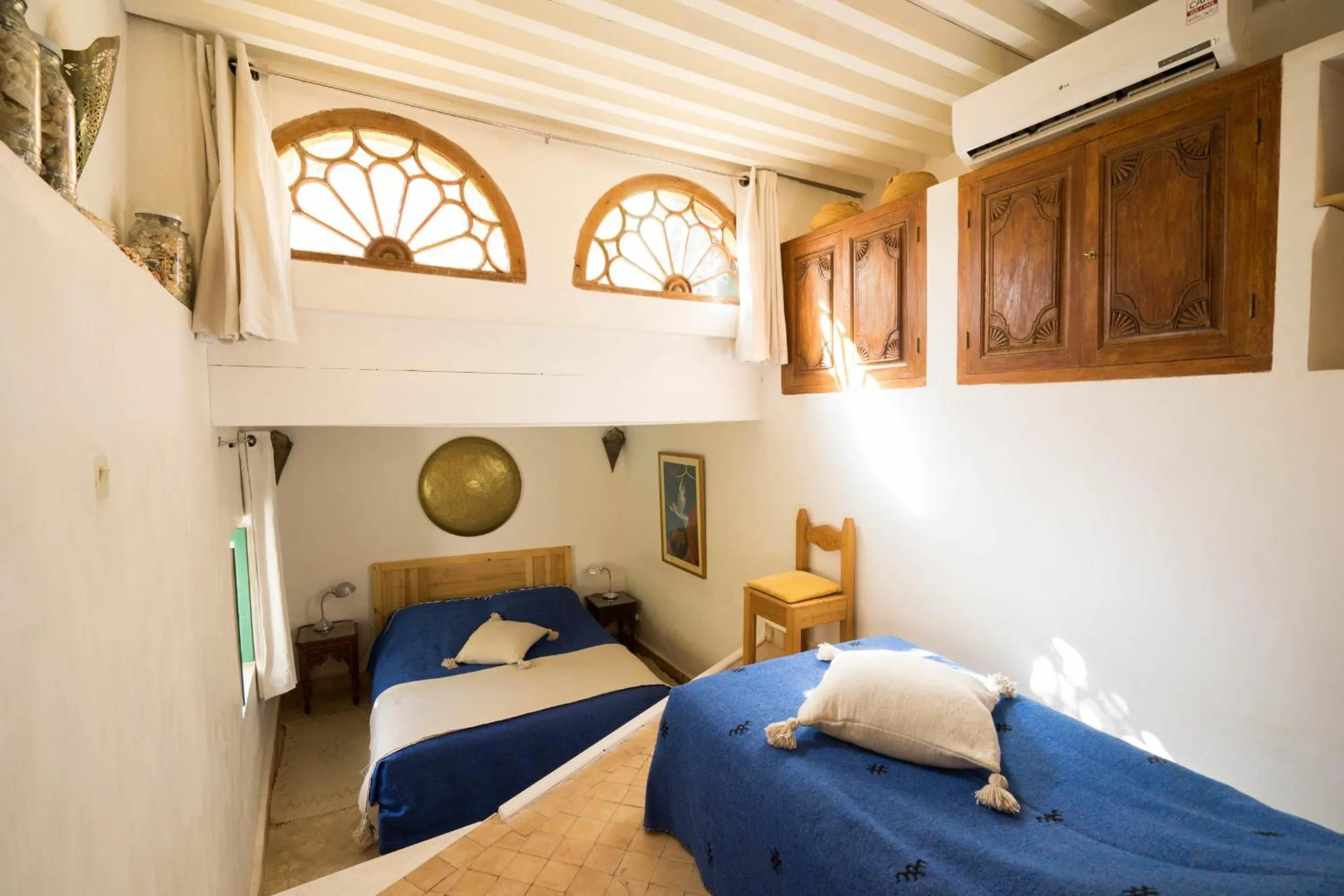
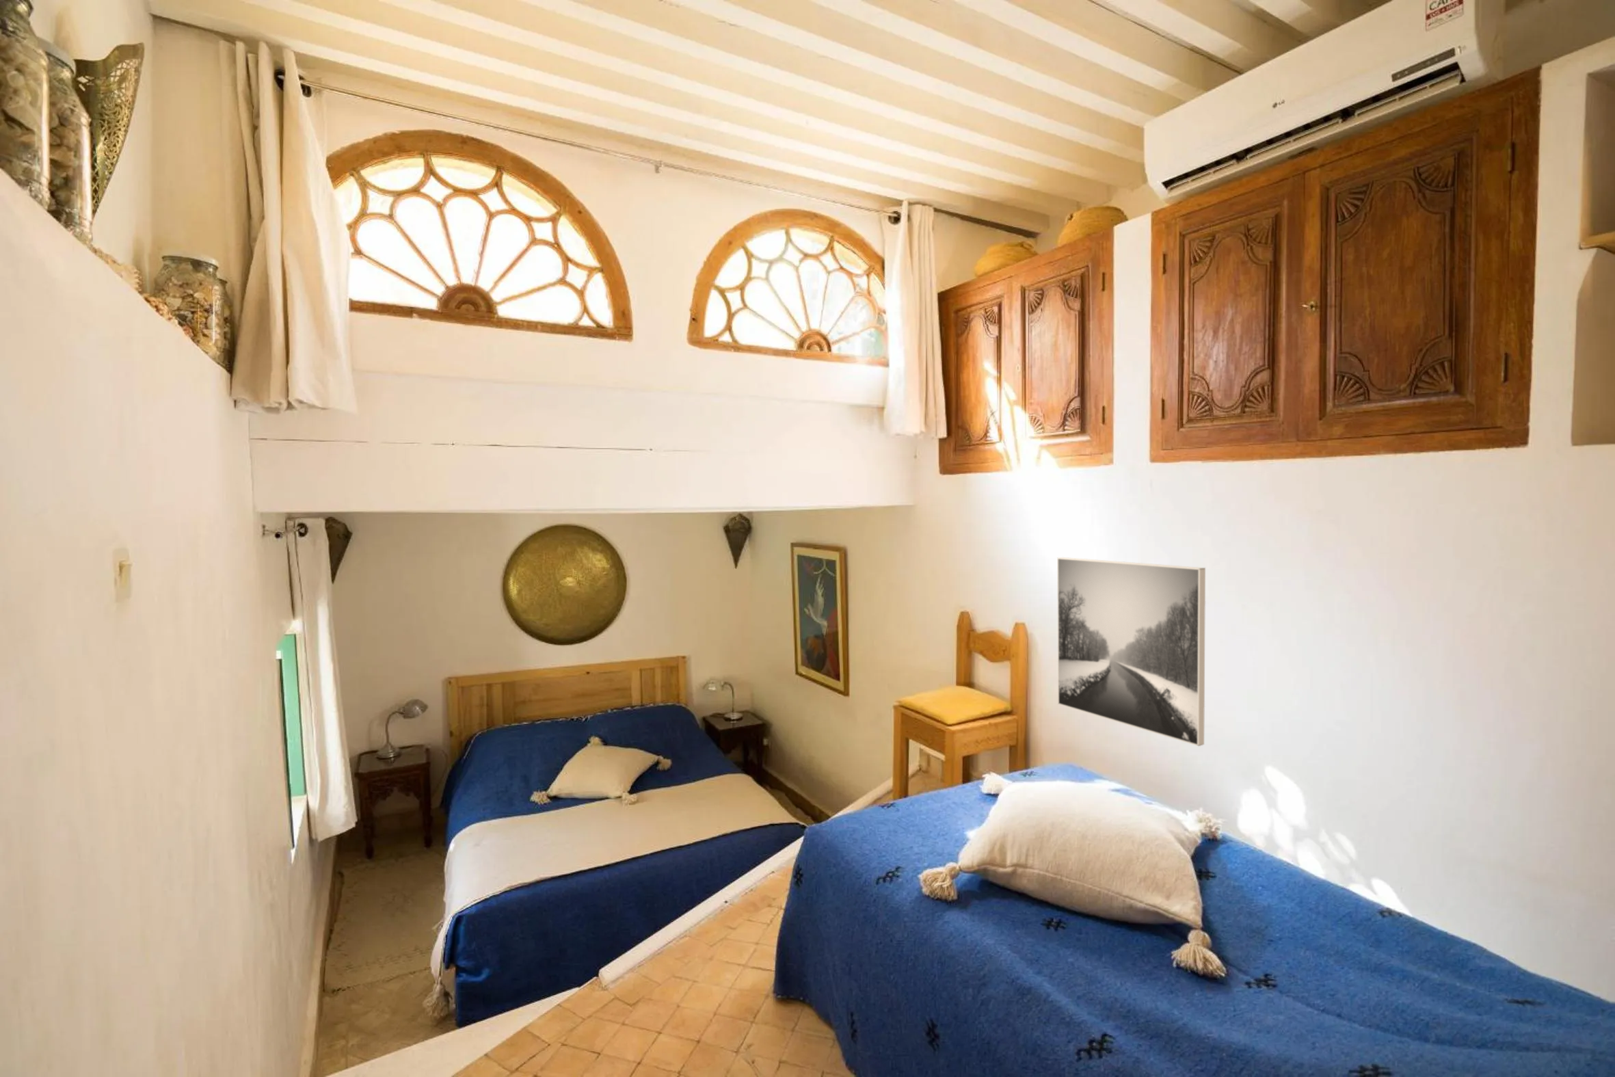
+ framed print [1056,557,1206,746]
